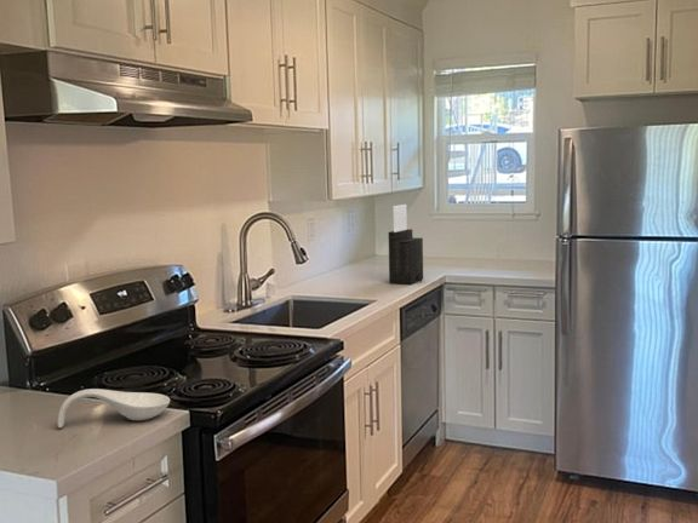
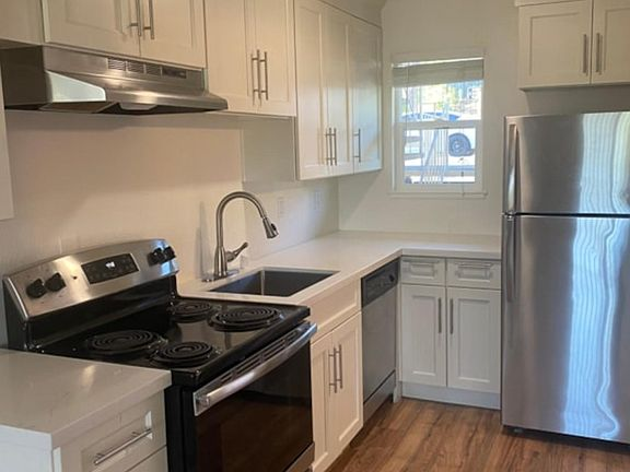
- spoon rest [56,387,171,429]
- knife block [388,203,424,285]
